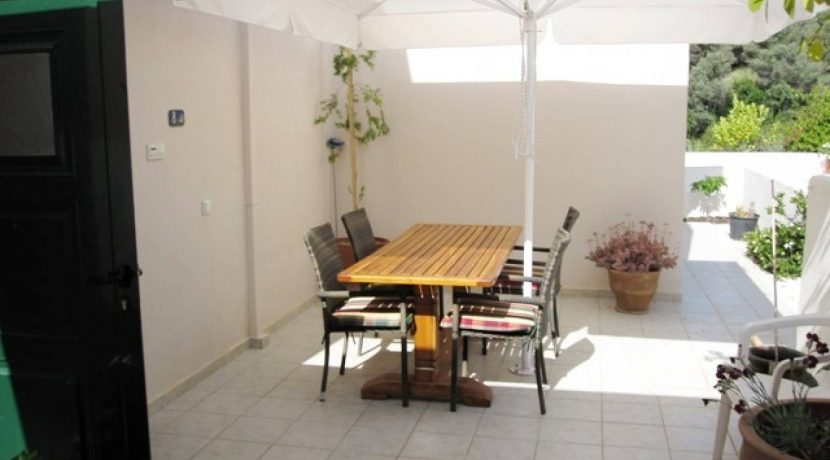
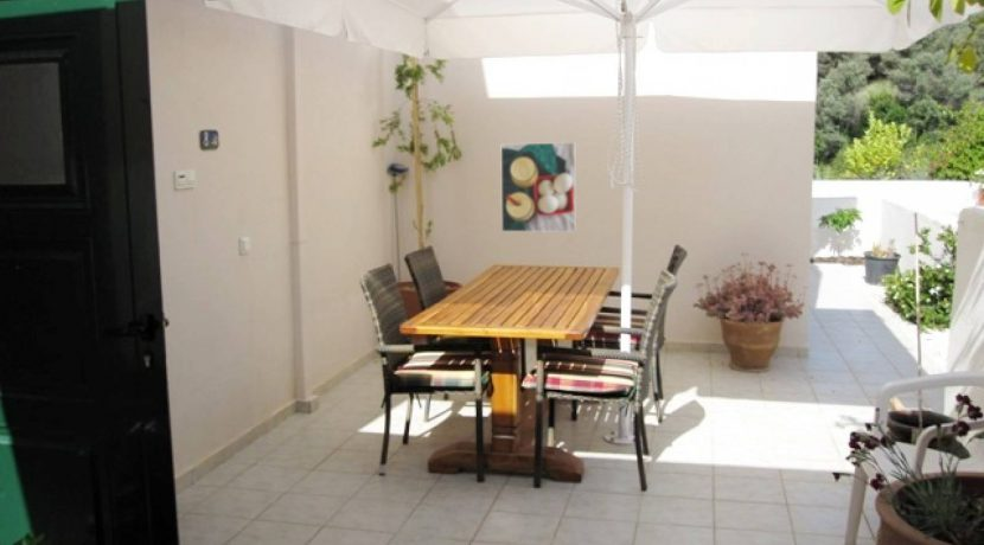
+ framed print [499,141,576,233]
